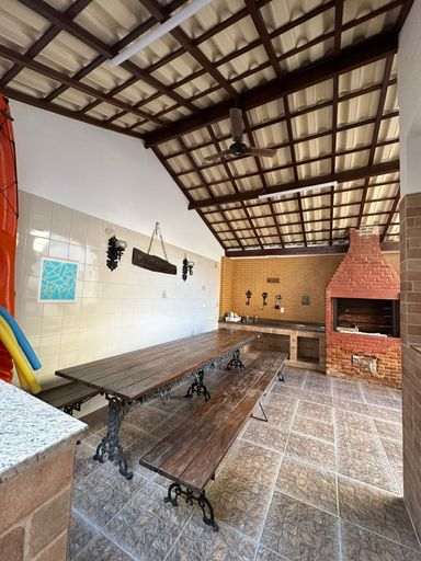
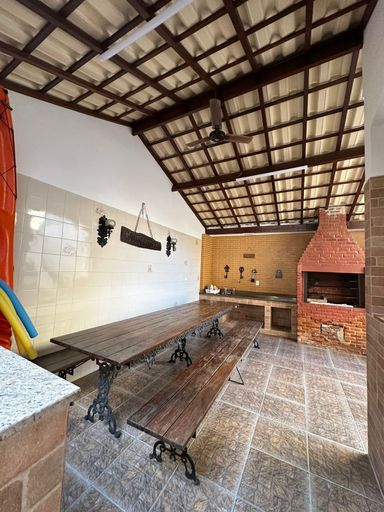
- wall art [36,254,80,305]
